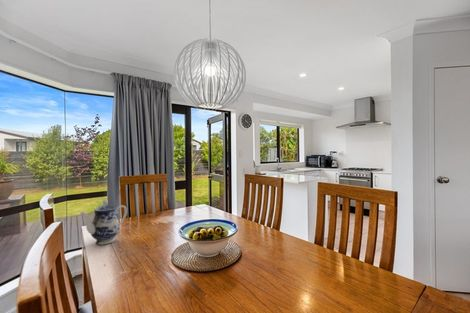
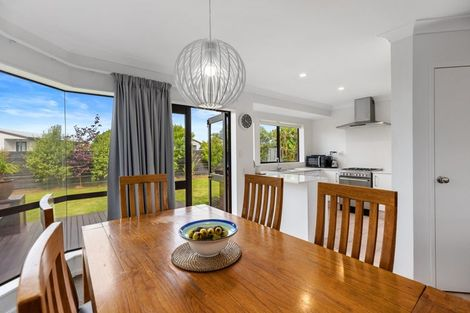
- teapot [79,198,128,246]
